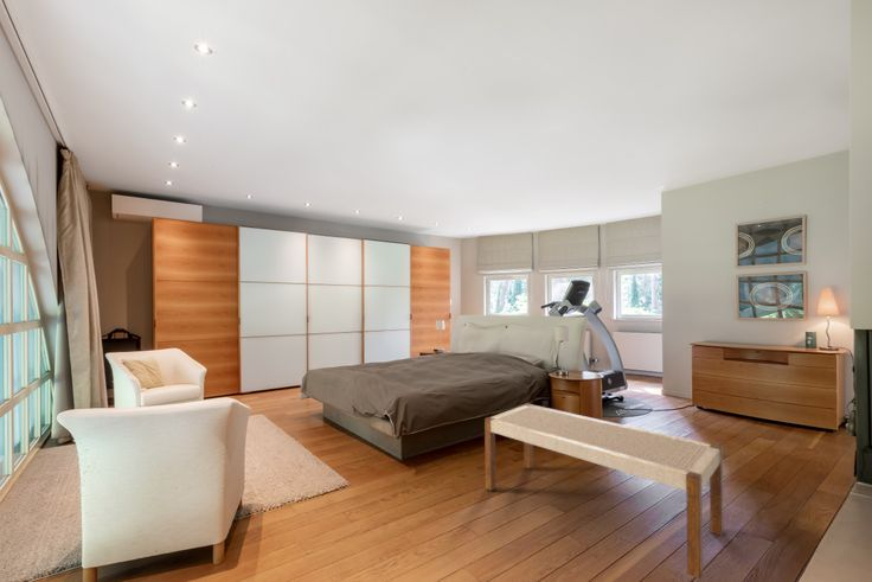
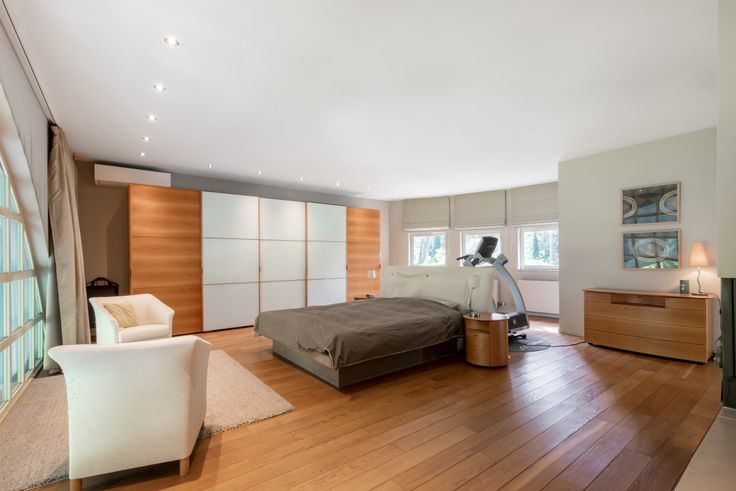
- bench [483,402,725,580]
